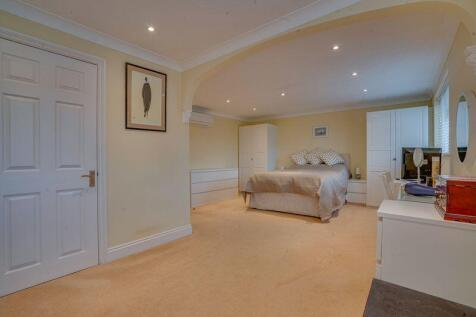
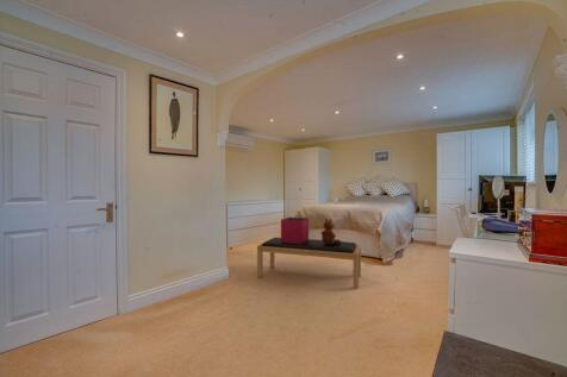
+ storage bin [280,216,310,244]
+ toy [320,218,342,244]
+ bench [256,237,362,290]
